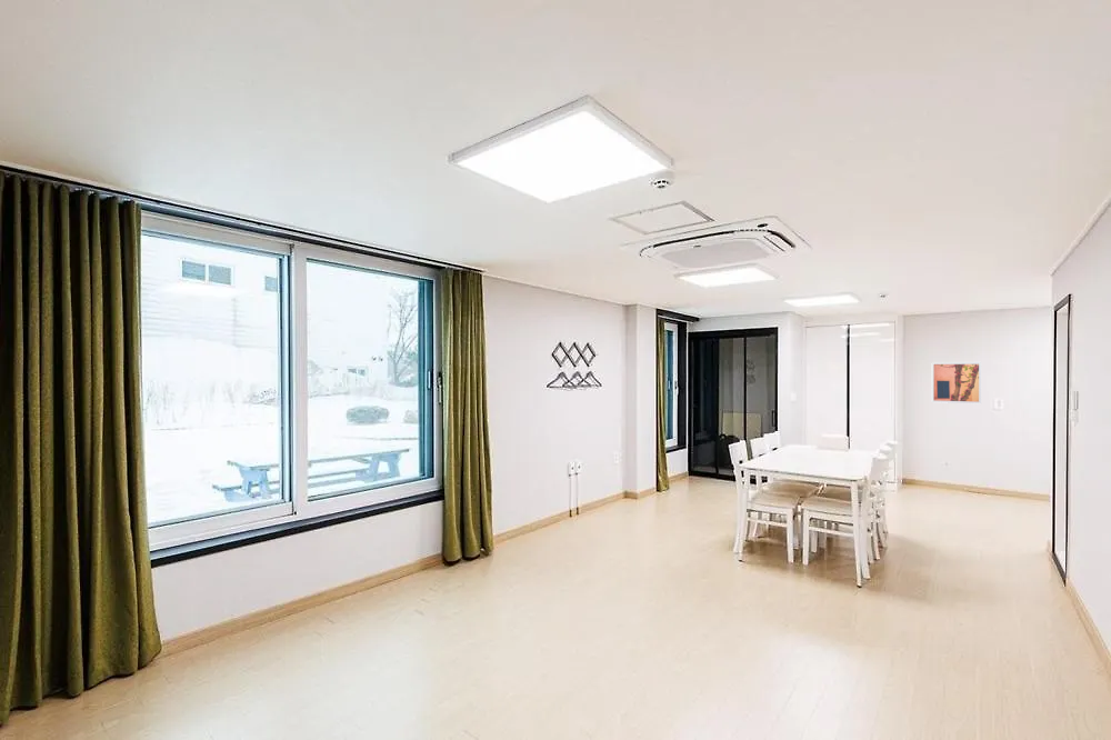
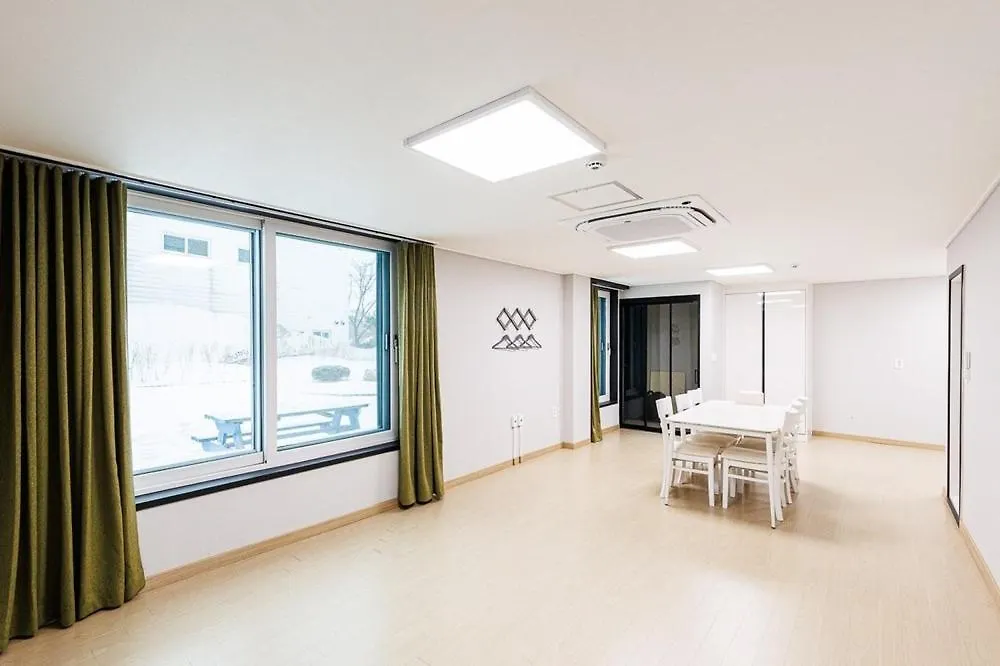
- wall art [931,361,982,404]
